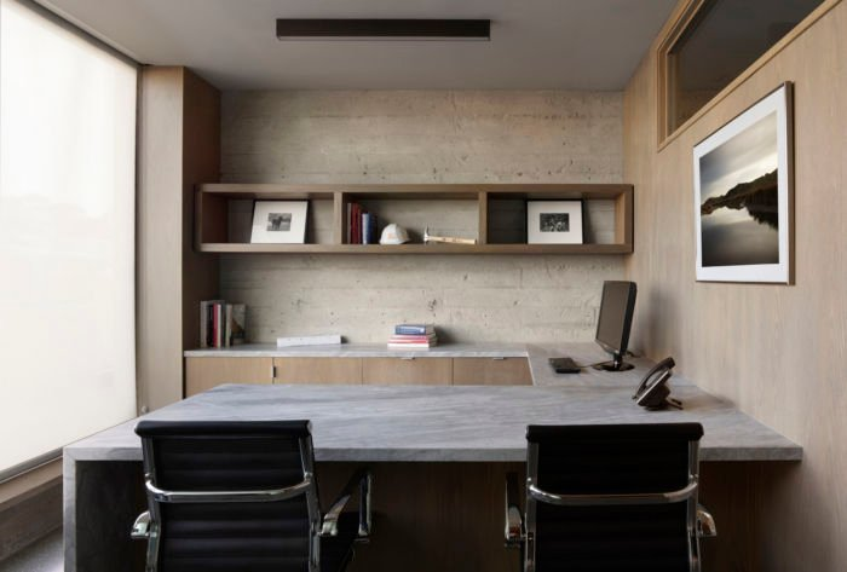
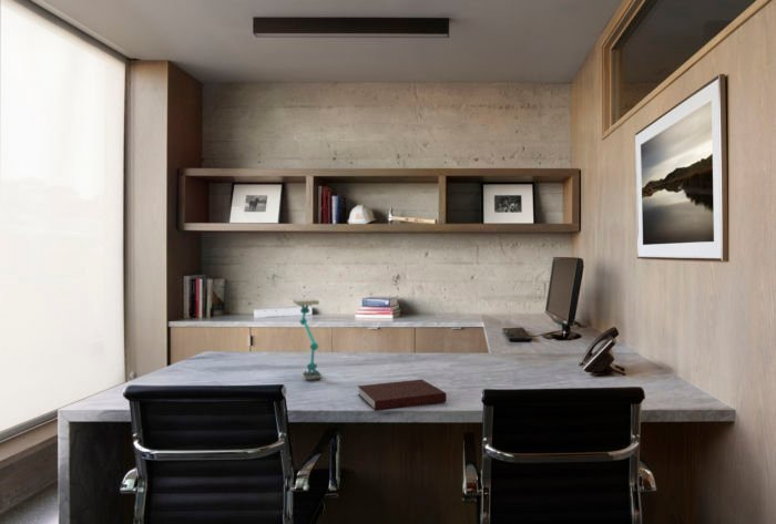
+ desk lamp [293,298,323,381]
+ notebook [357,379,448,412]
